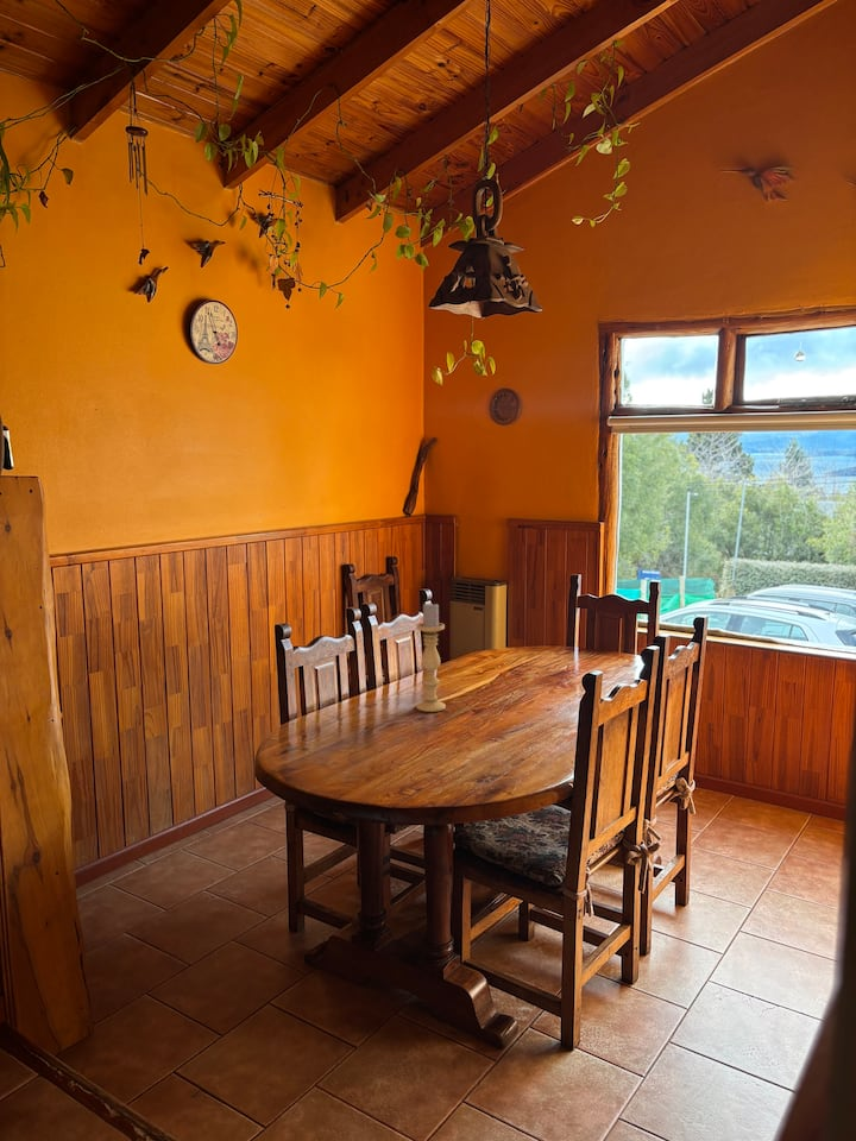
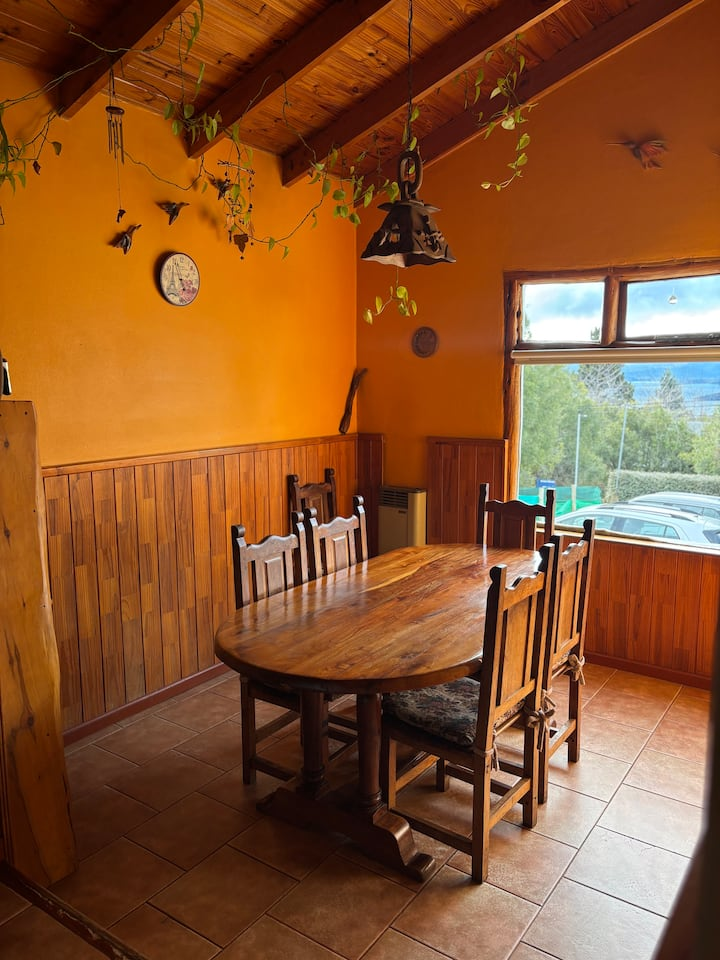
- candle holder [415,600,447,713]
